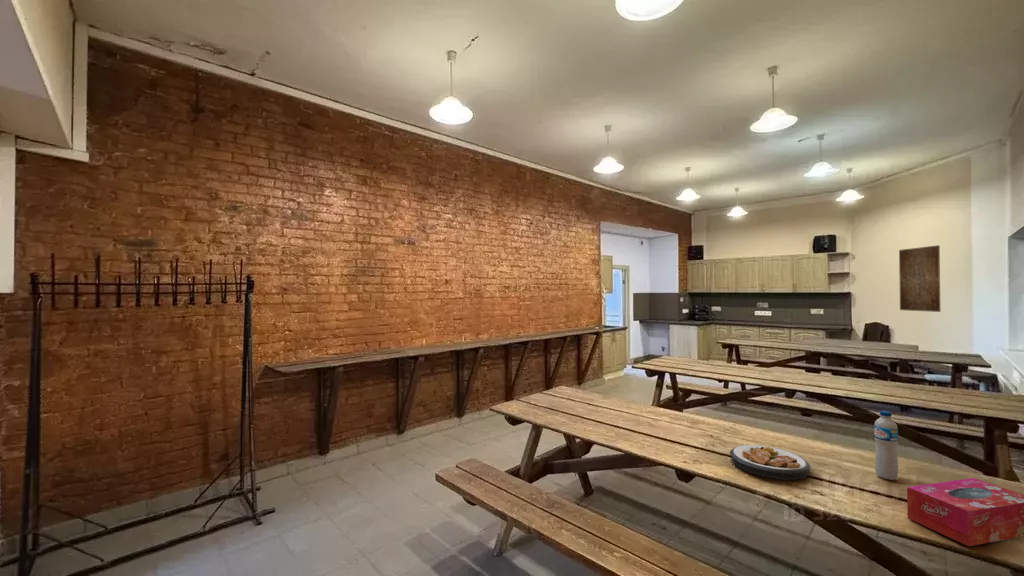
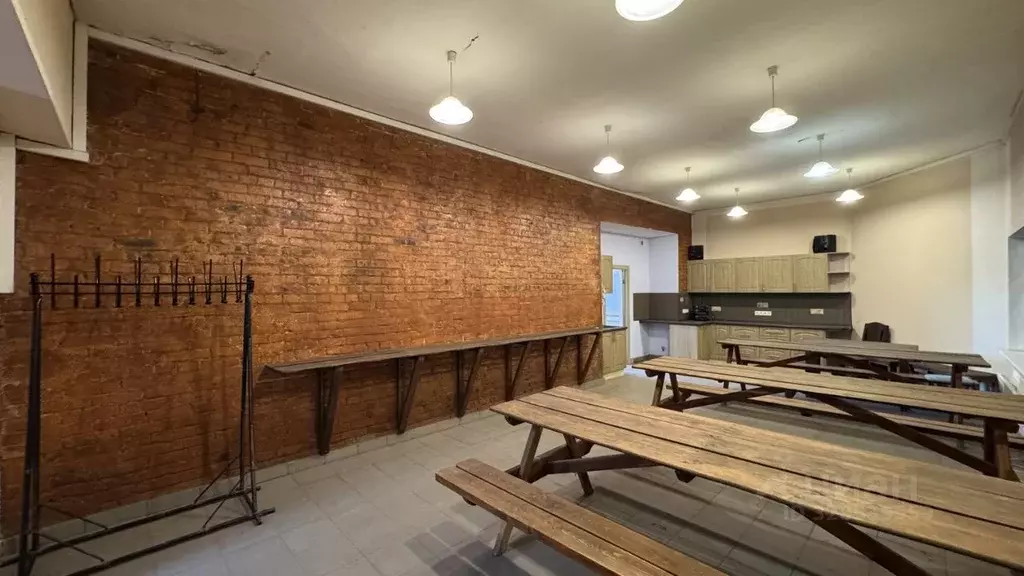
- plate [729,444,811,481]
- water bottle [873,410,899,481]
- wall art [898,244,941,313]
- tissue box [906,477,1024,547]
